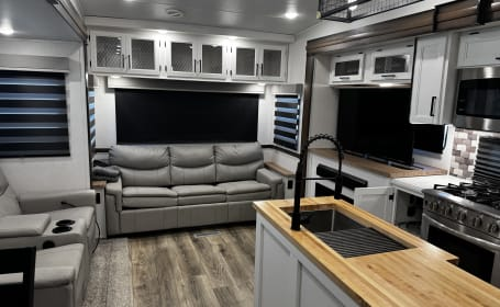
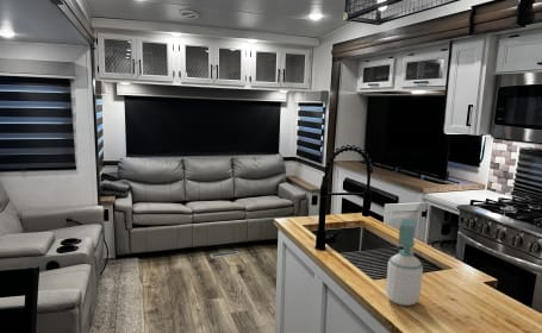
+ soap bottle [385,218,424,307]
